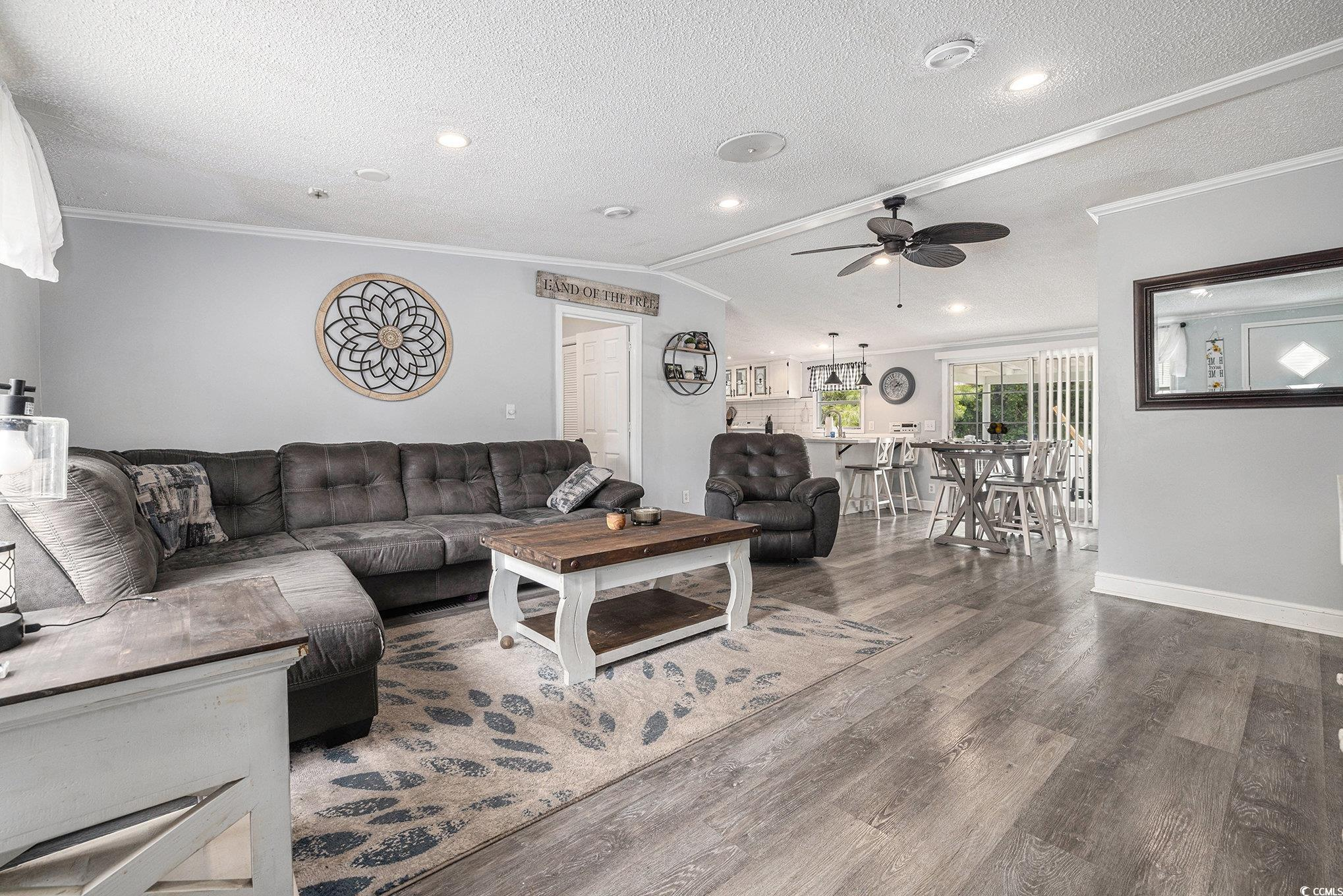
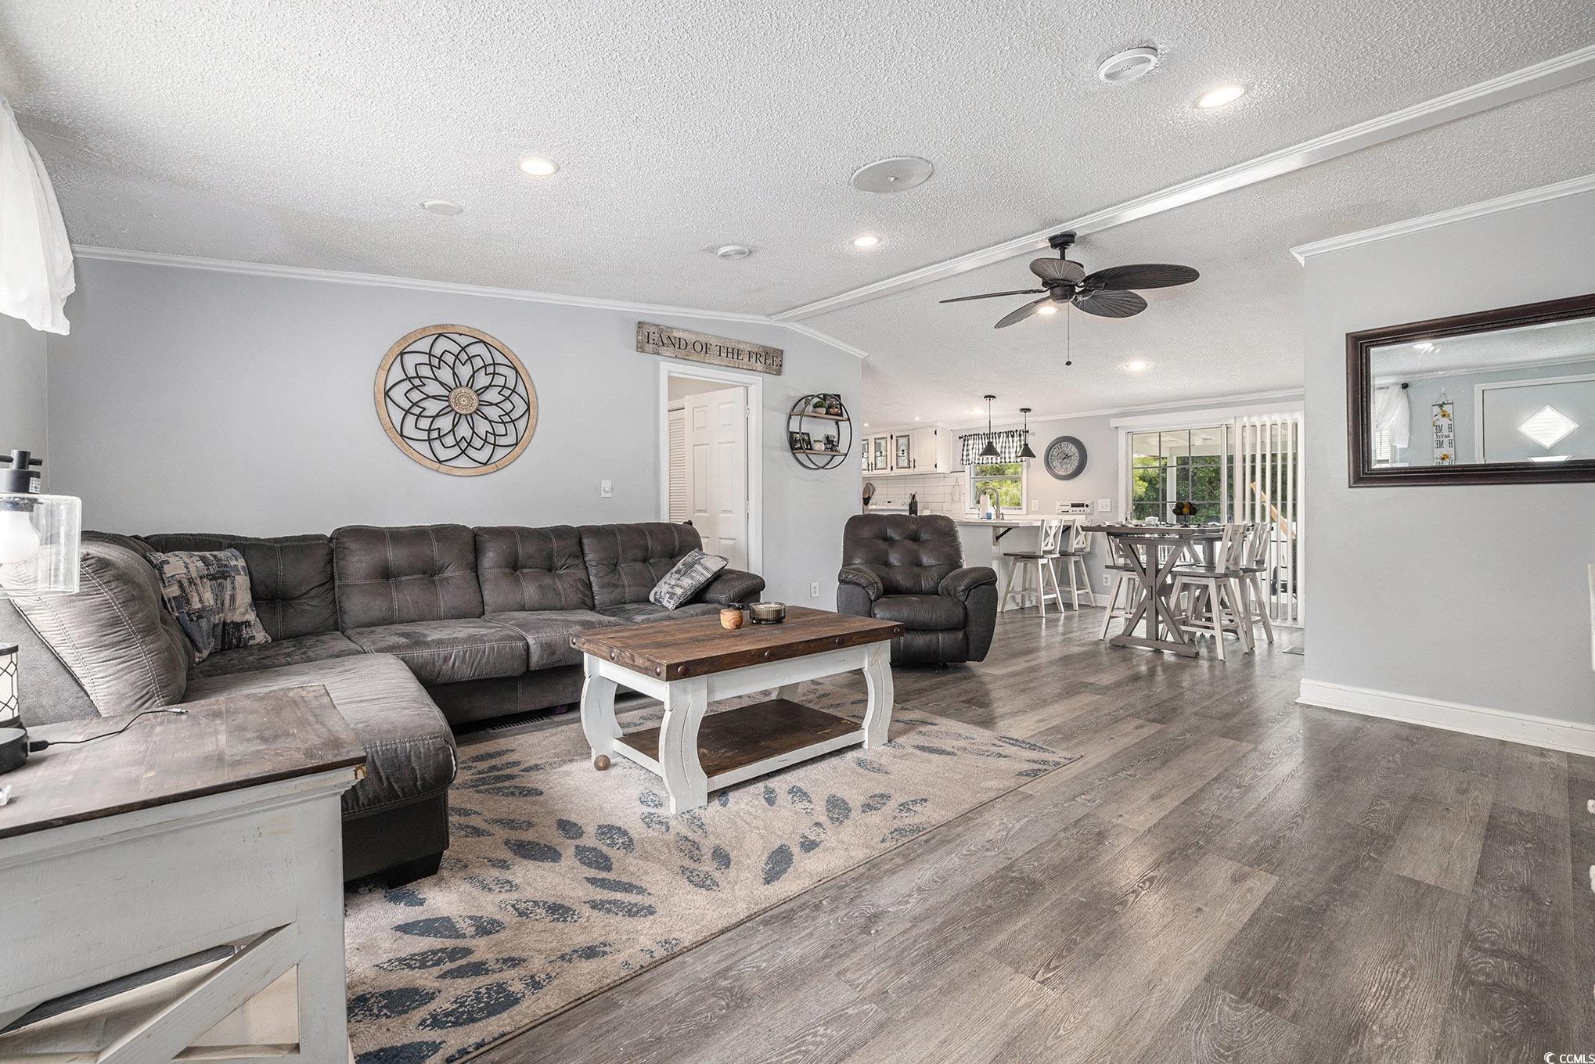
- smoke detector [306,186,330,200]
